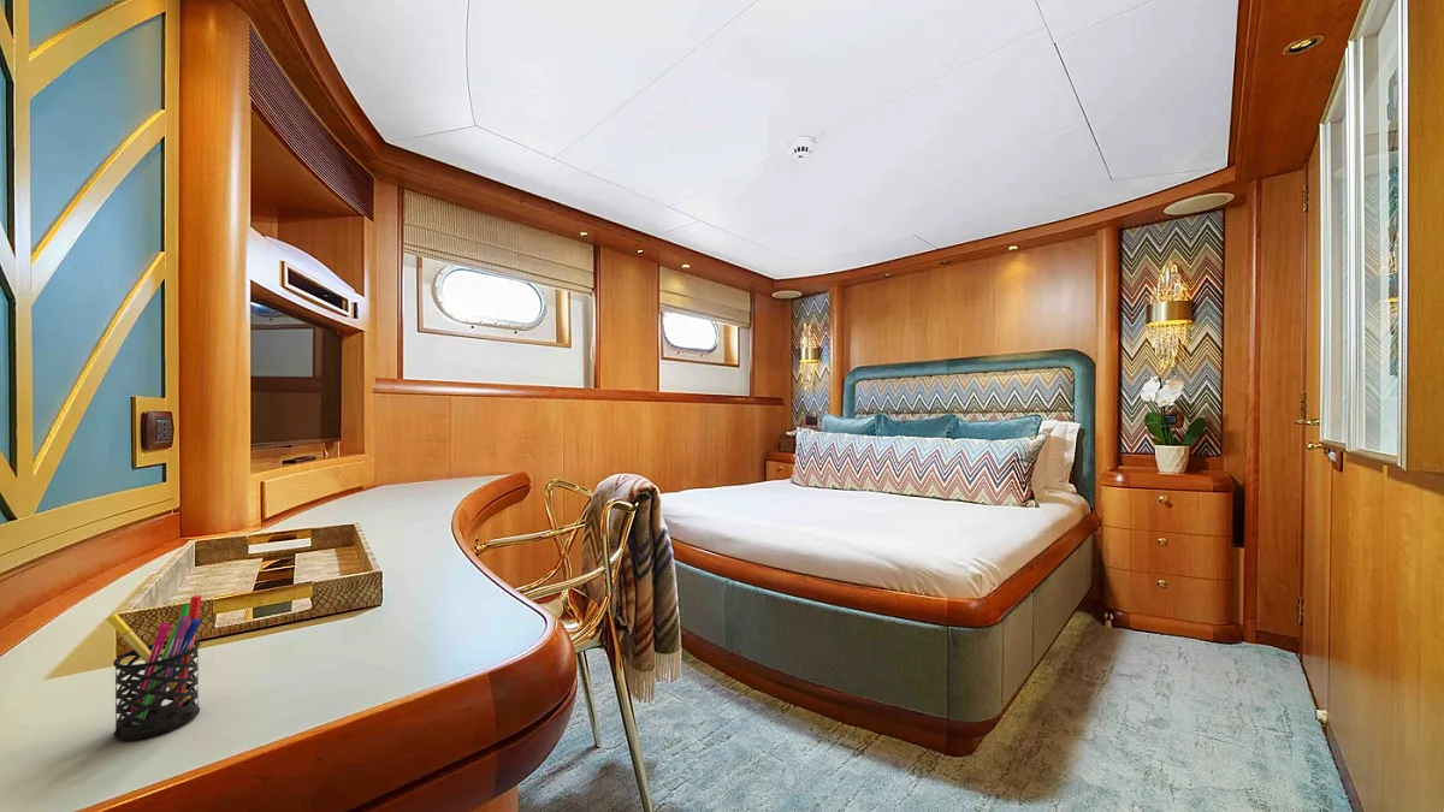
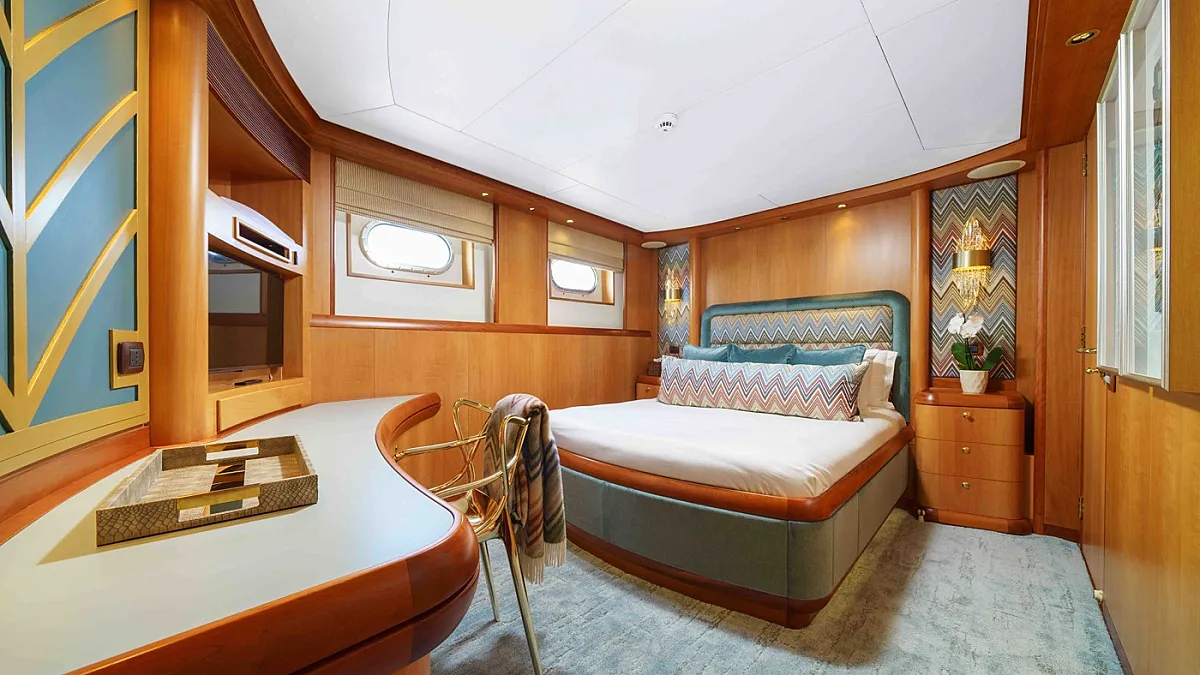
- pen holder [105,594,202,741]
